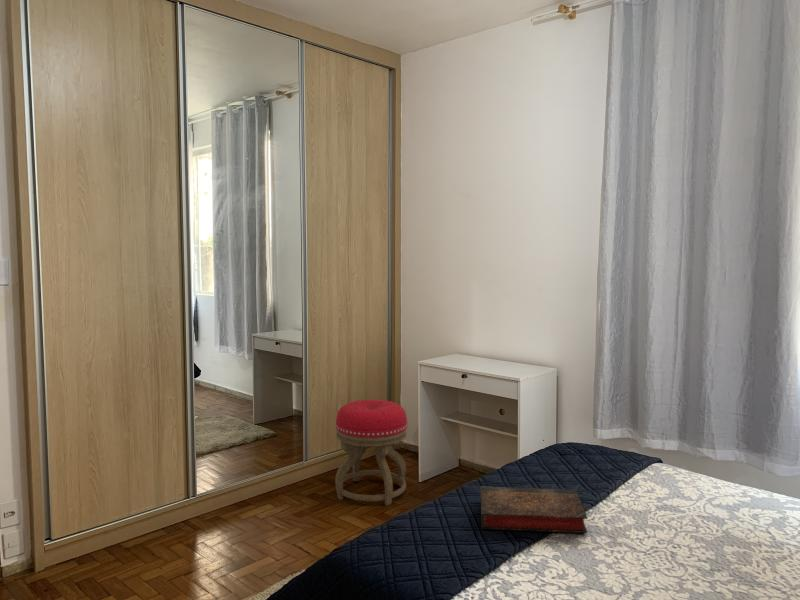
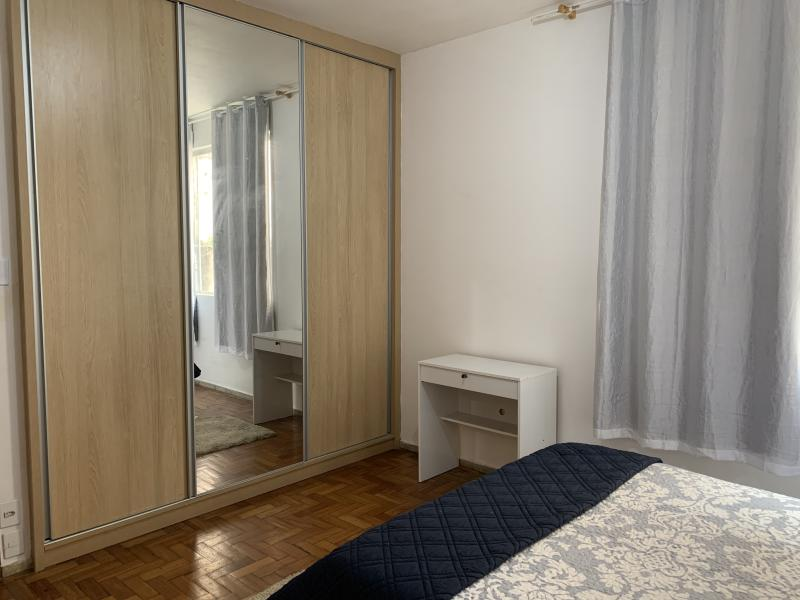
- book [479,486,589,534]
- stool [334,399,408,506]
